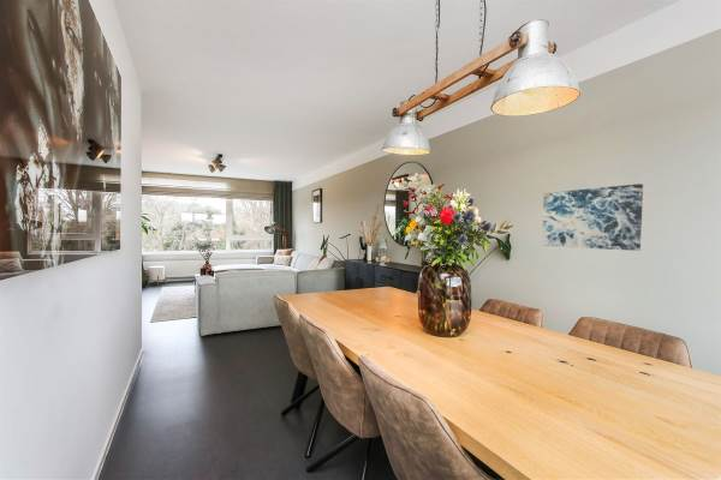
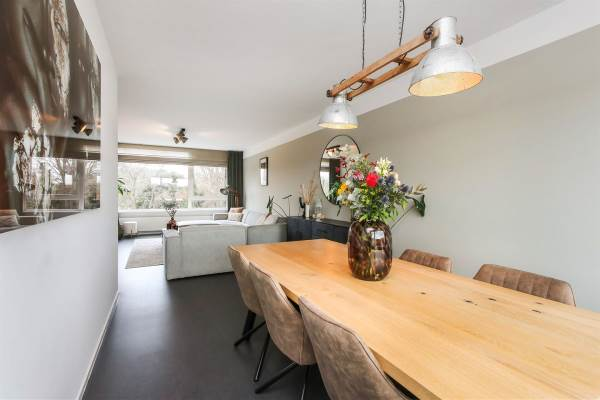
- wall art [541,182,644,252]
